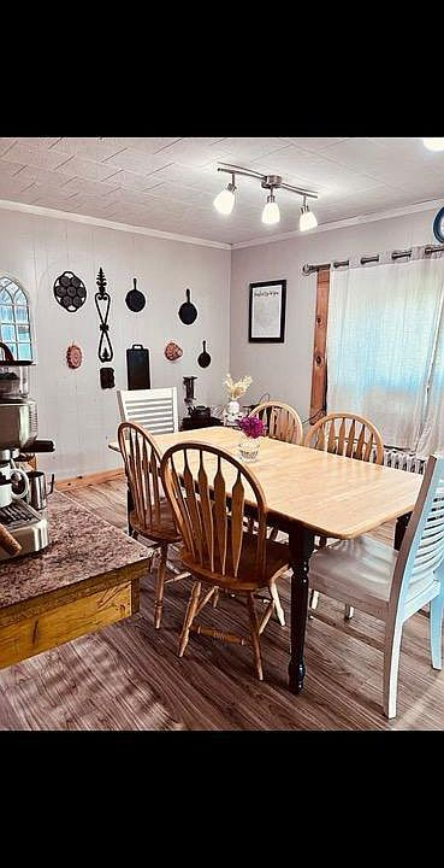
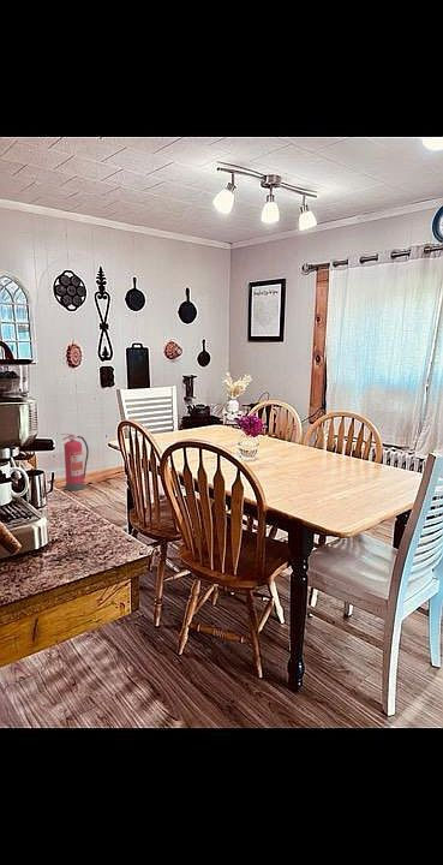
+ fire extinguisher [60,432,90,491]
